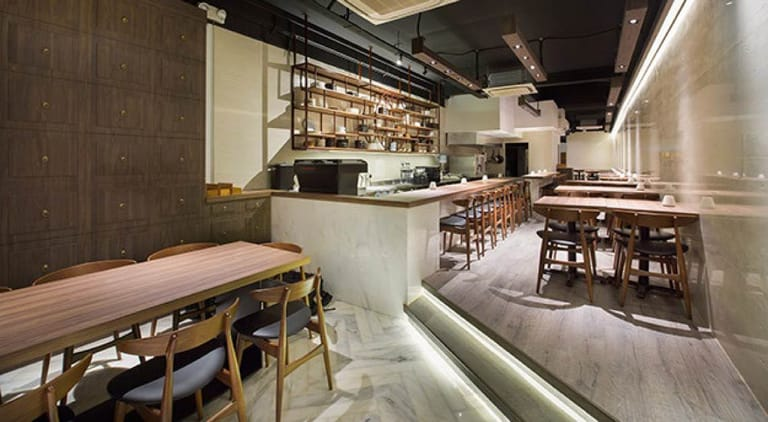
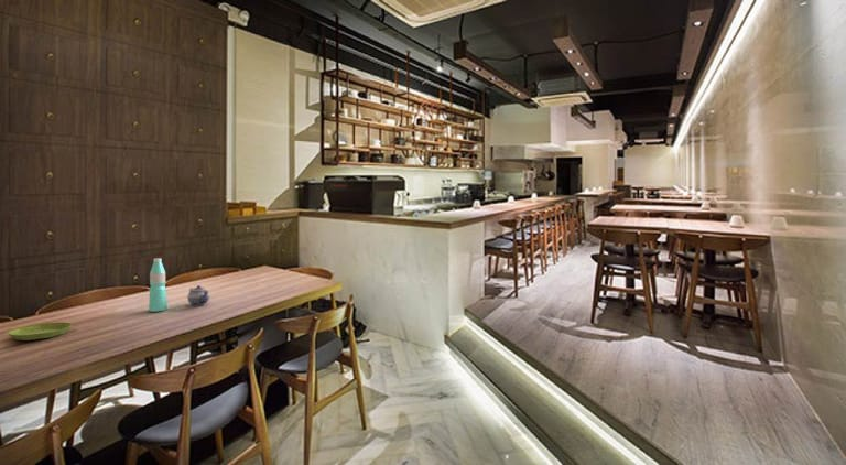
+ teapot [186,284,210,306]
+ saucer [7,322,73,342]
+ water bottle [148,257,169,313]
